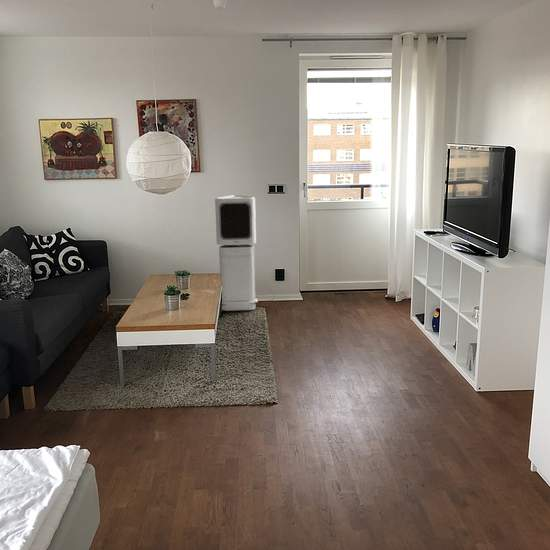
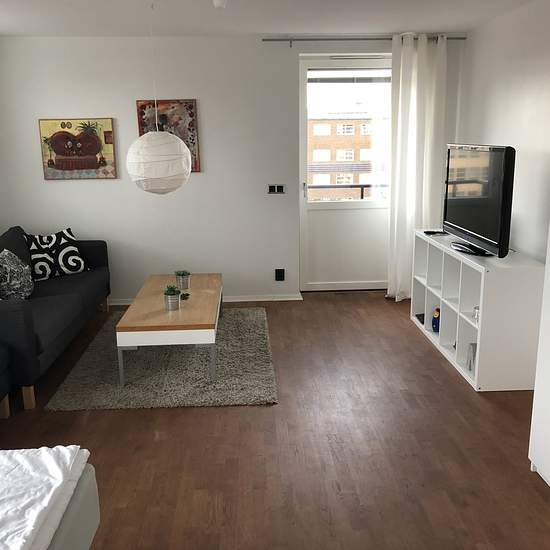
- air purifier [214,194,258,312]
